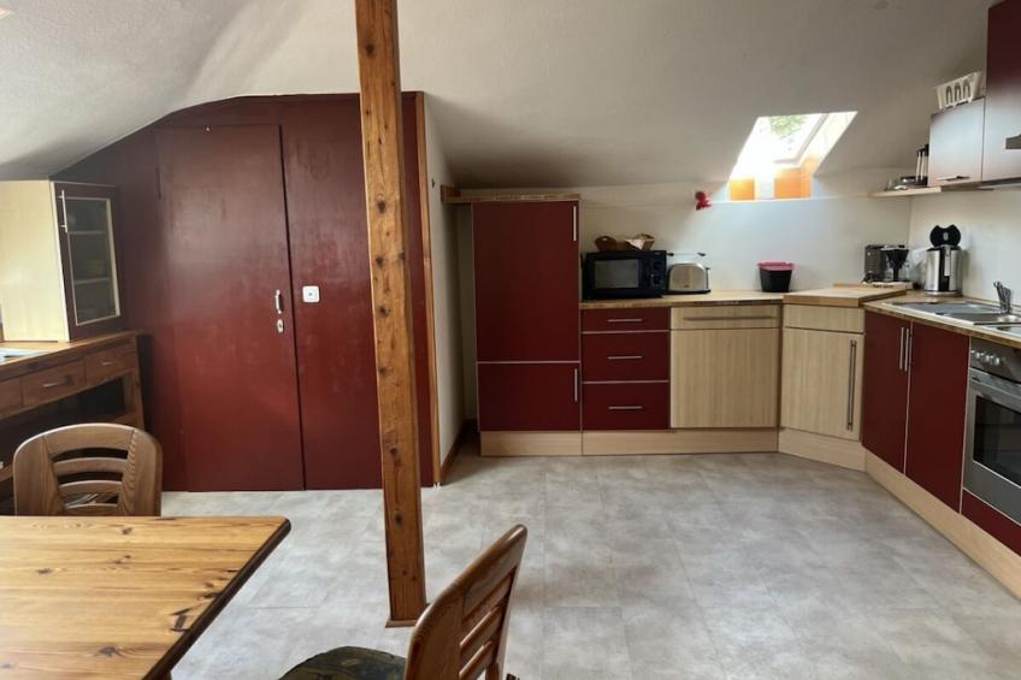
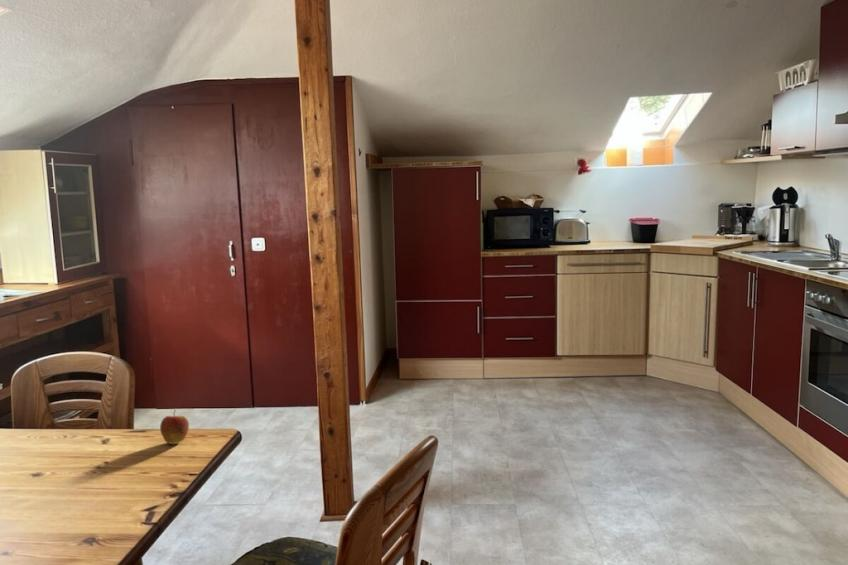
+ fruit [159,409,190,445]
